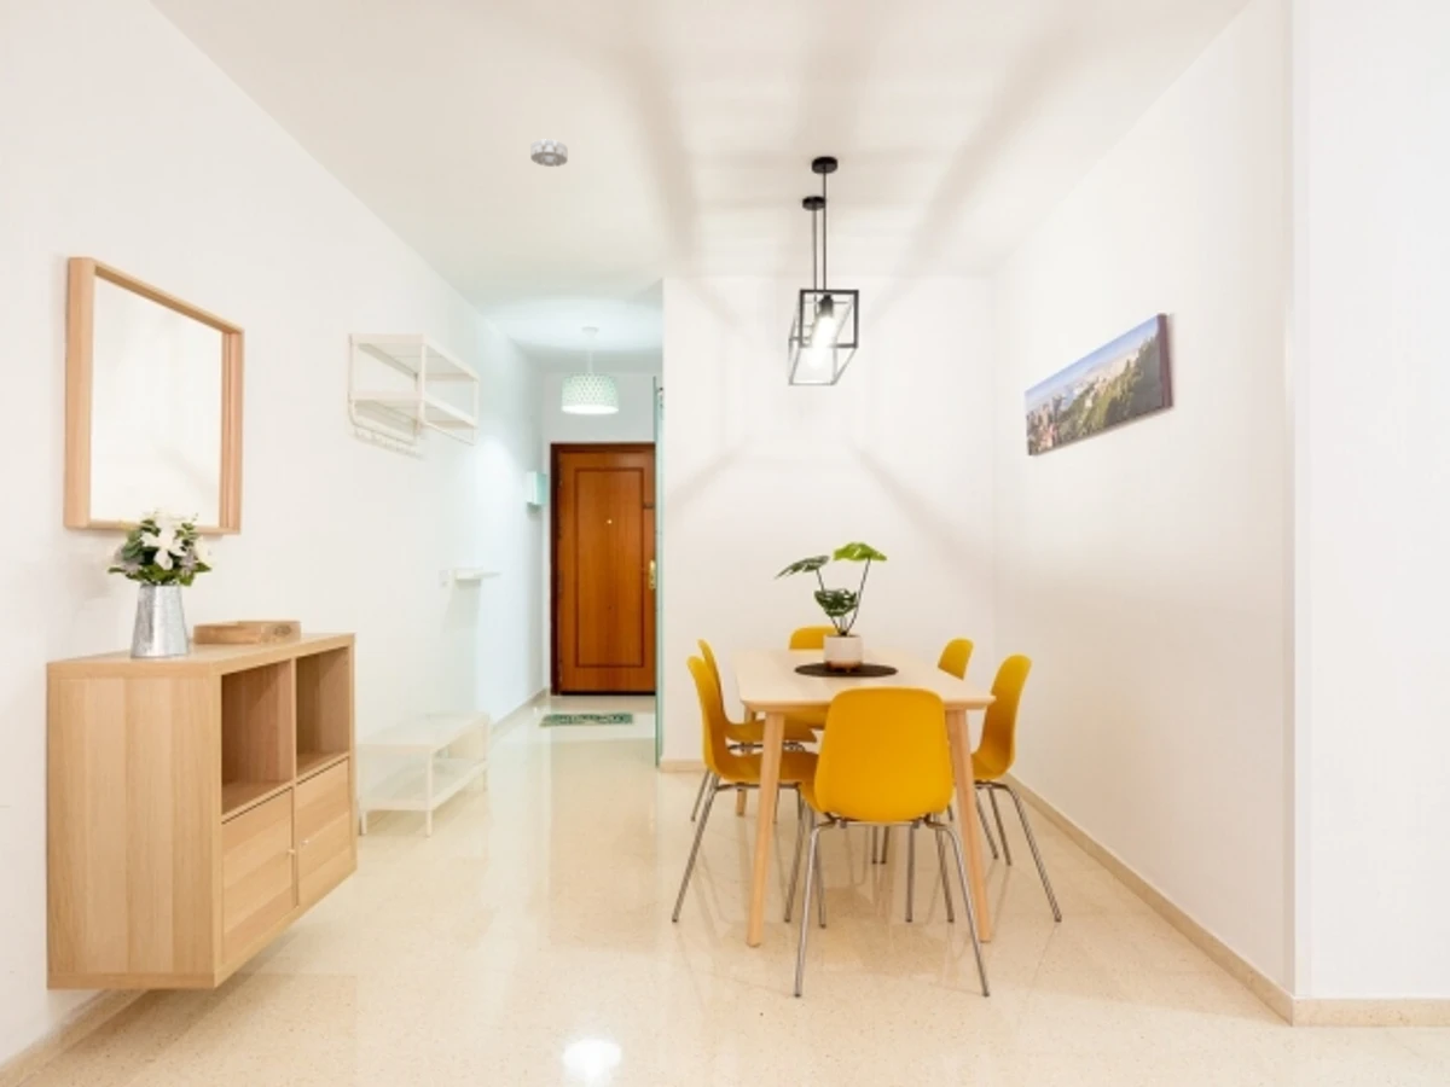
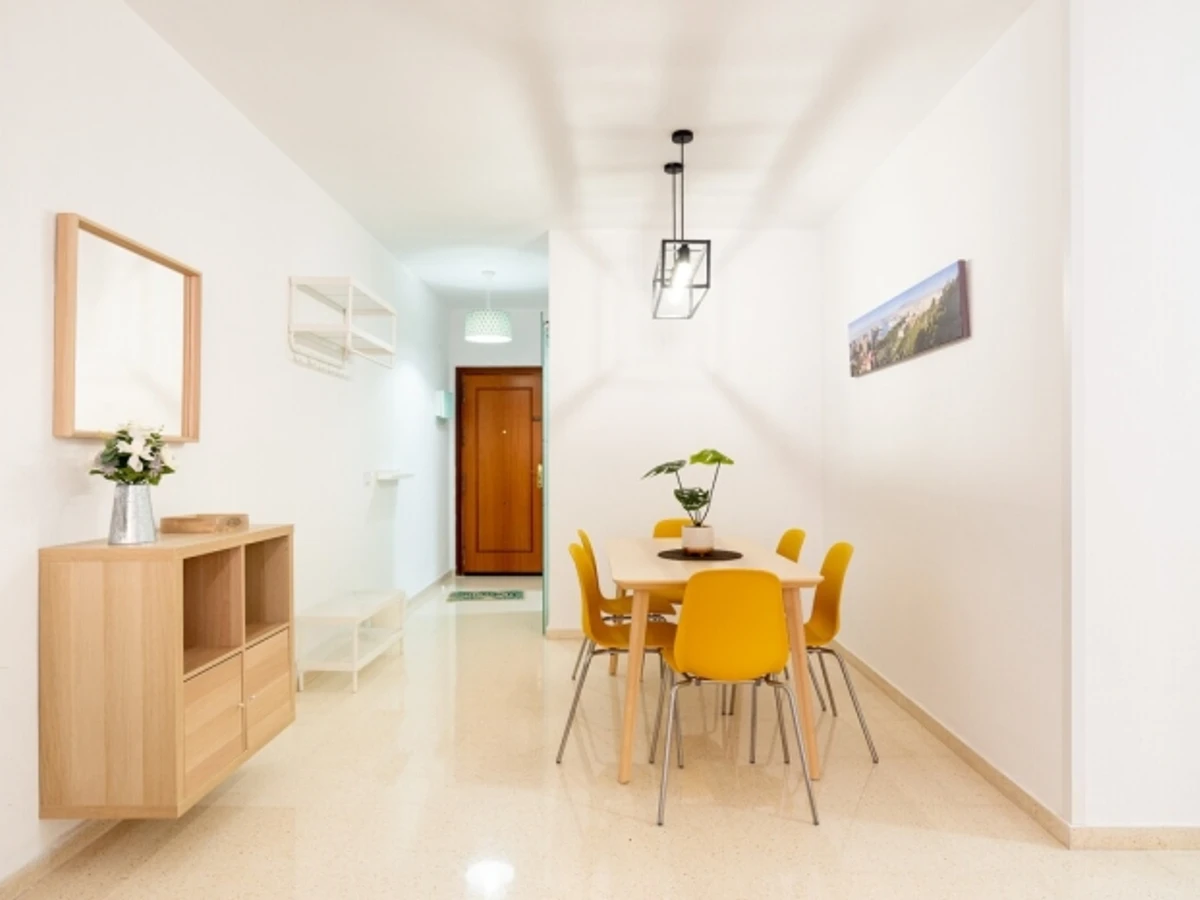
- smoke detector [529,138,569,168]
